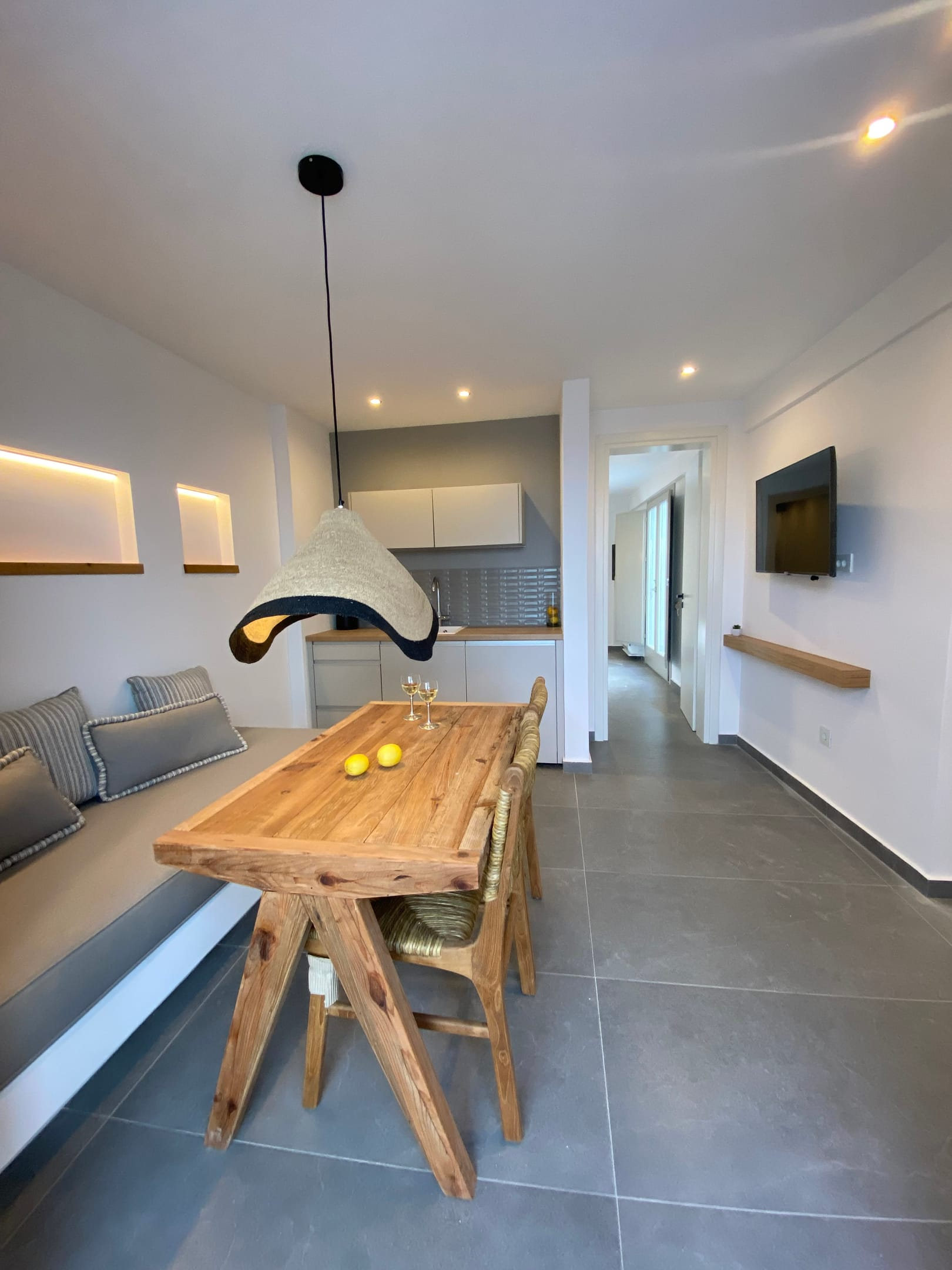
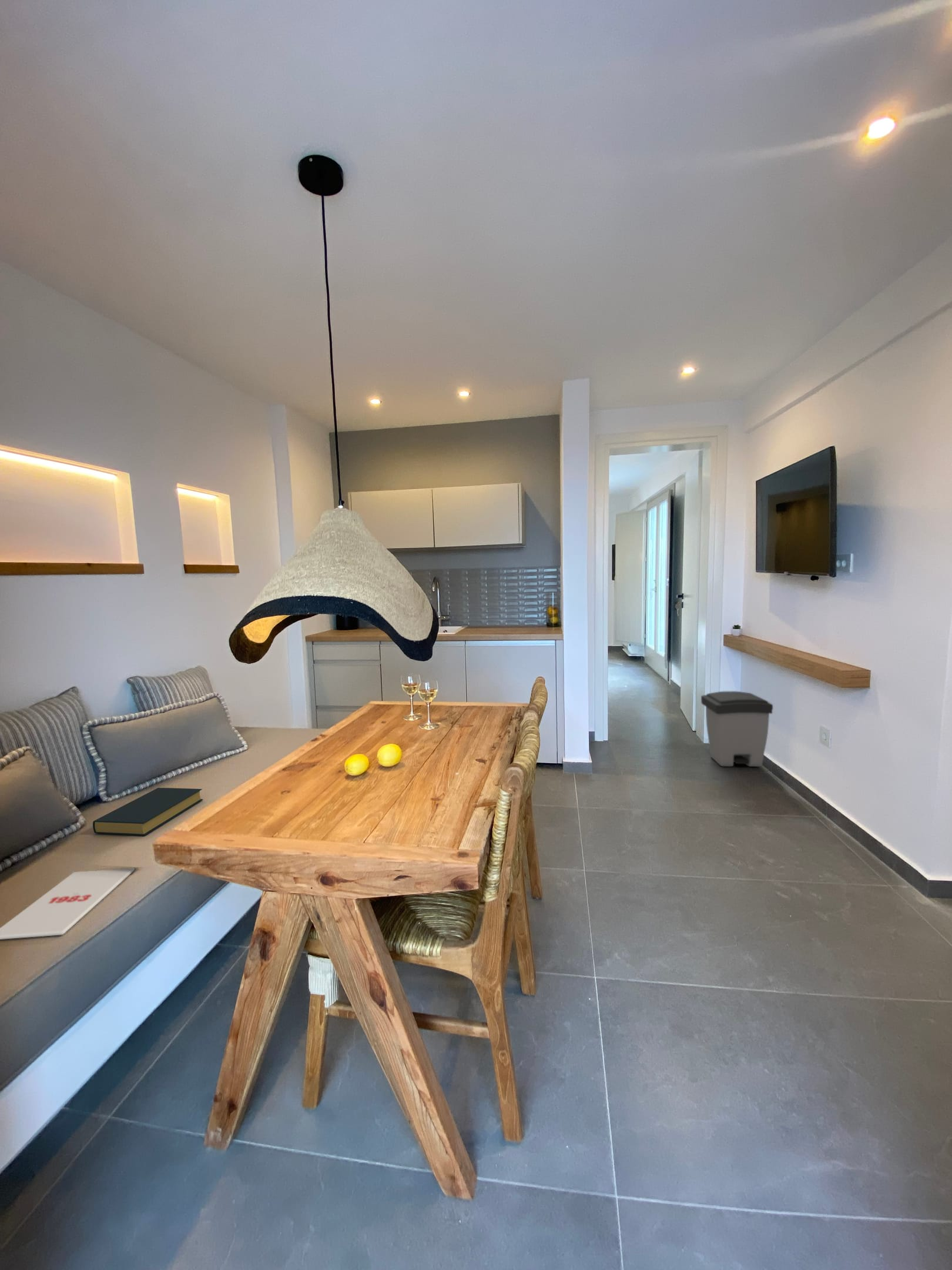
+ trash can [700,690,773,767]
+ magazine [0,868,136,940]
+ hardback book [92,787,203,836]
